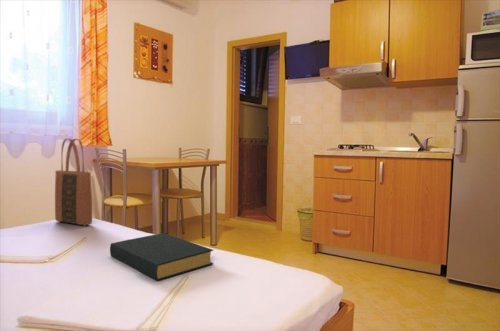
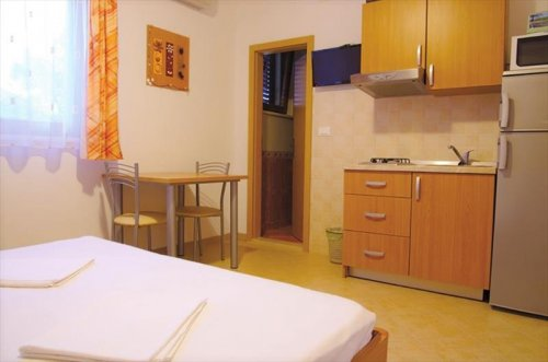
- hardback book [109,232,214,281]
- tote bag [54,138,93,227]
